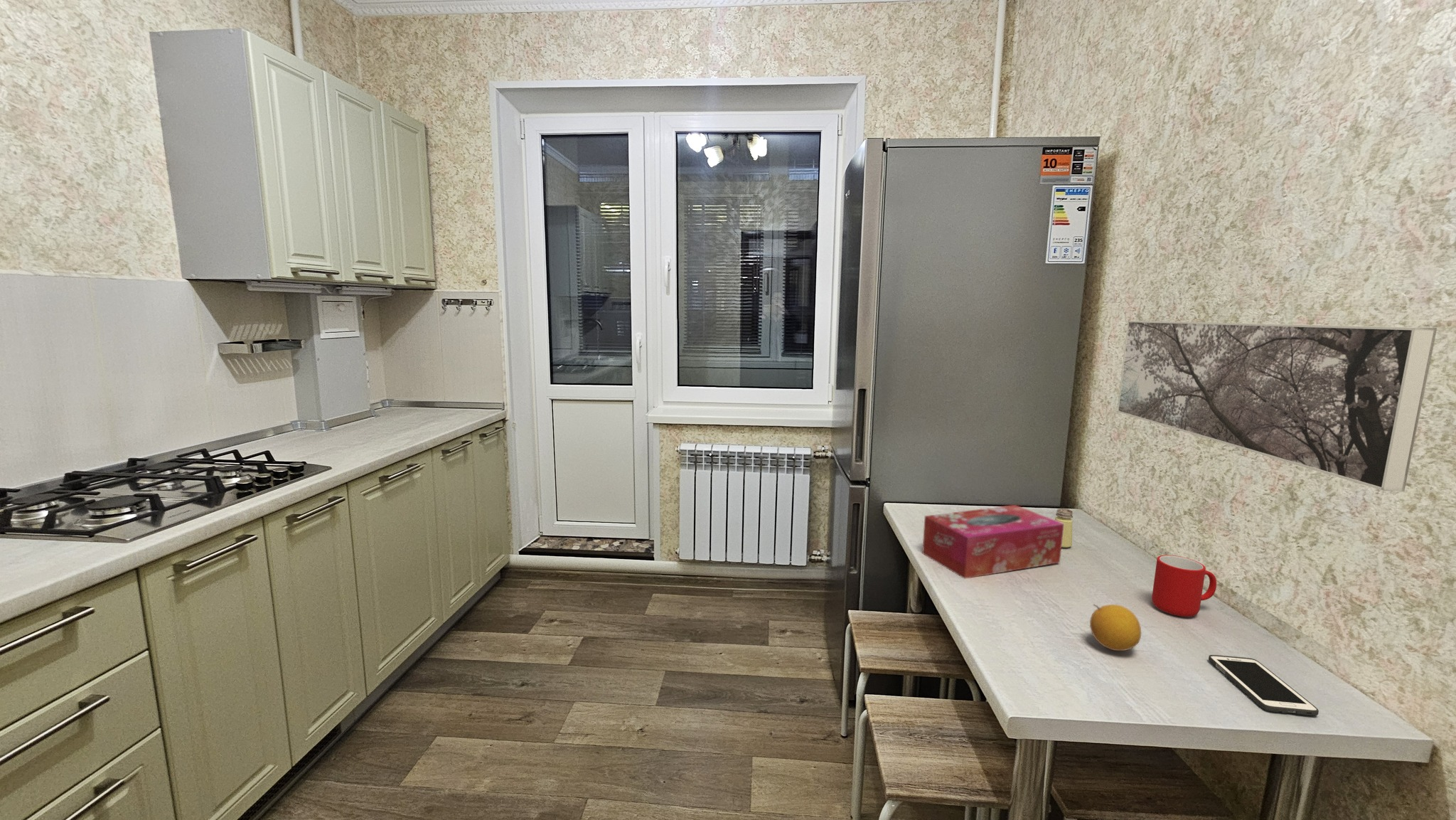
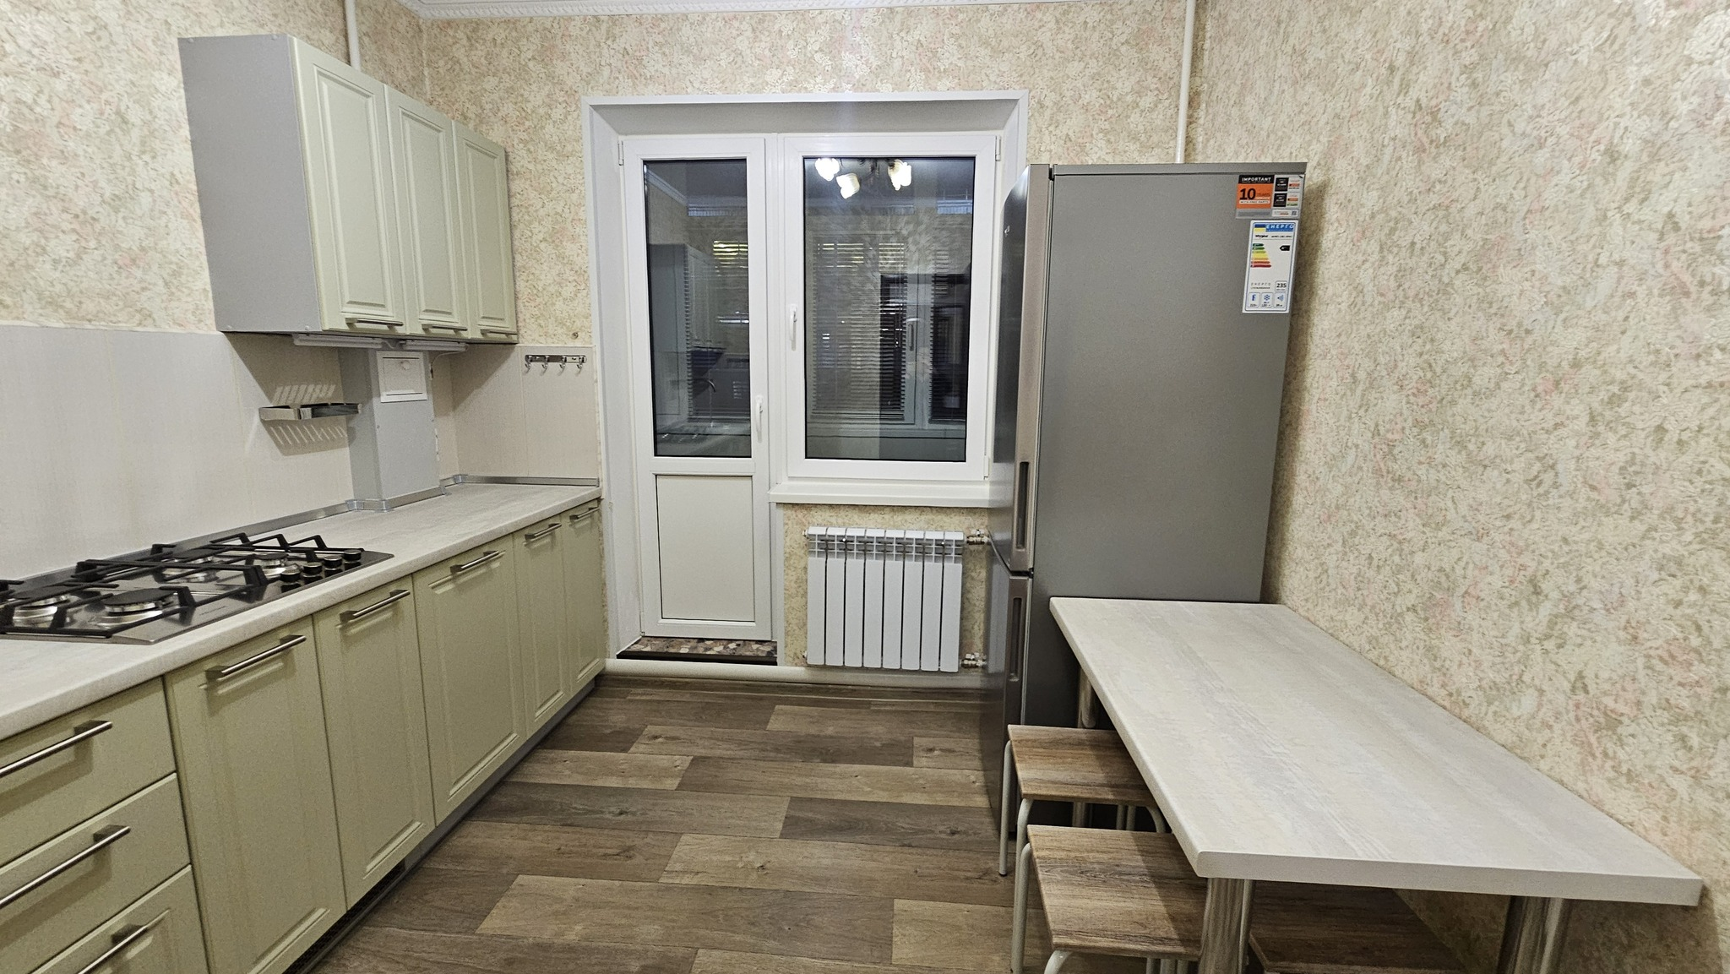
- fruit [1089,604,1142,651]
- cell phone [1208,654,1320,716]
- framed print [1117,320,1438,492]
- saltshaker [1054,508,1074,548]
- tissue box [921,504,1064,580]
- cup [1151,555,1217,617]
